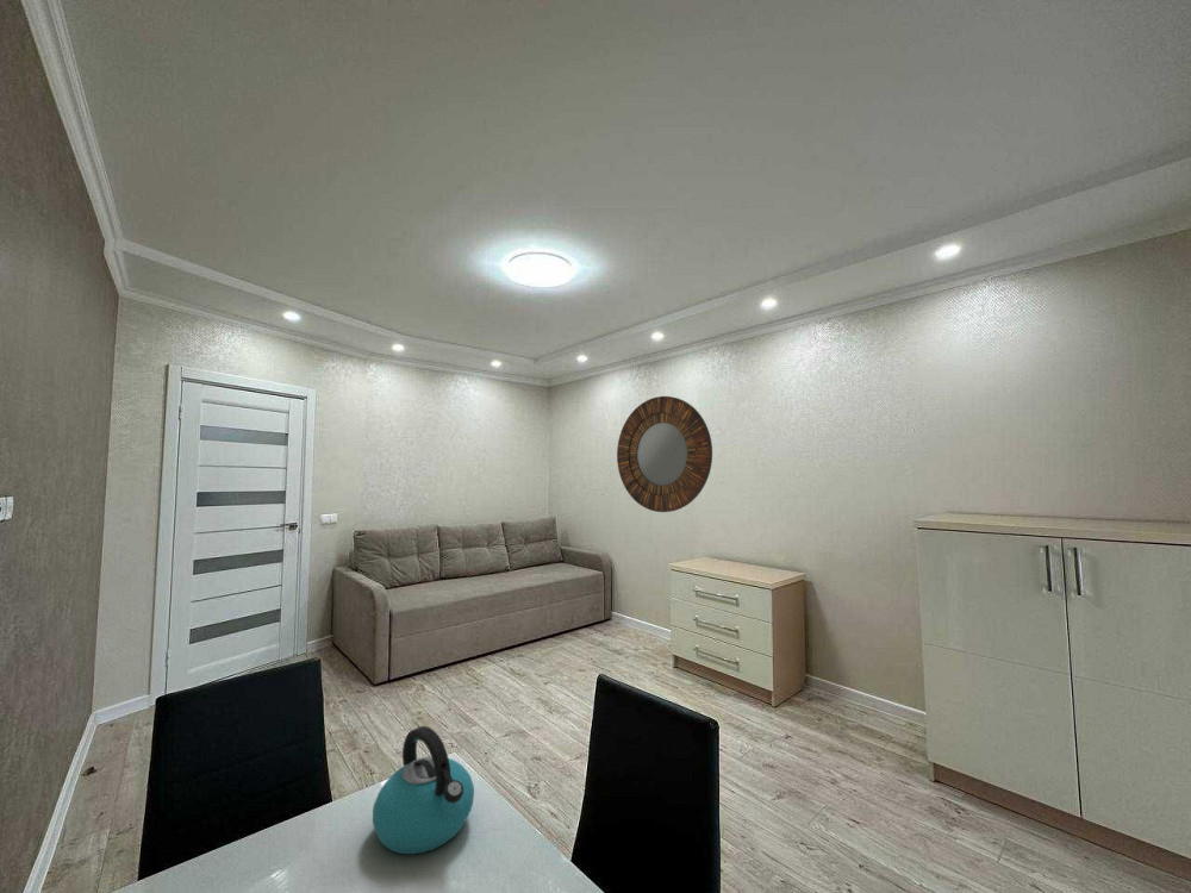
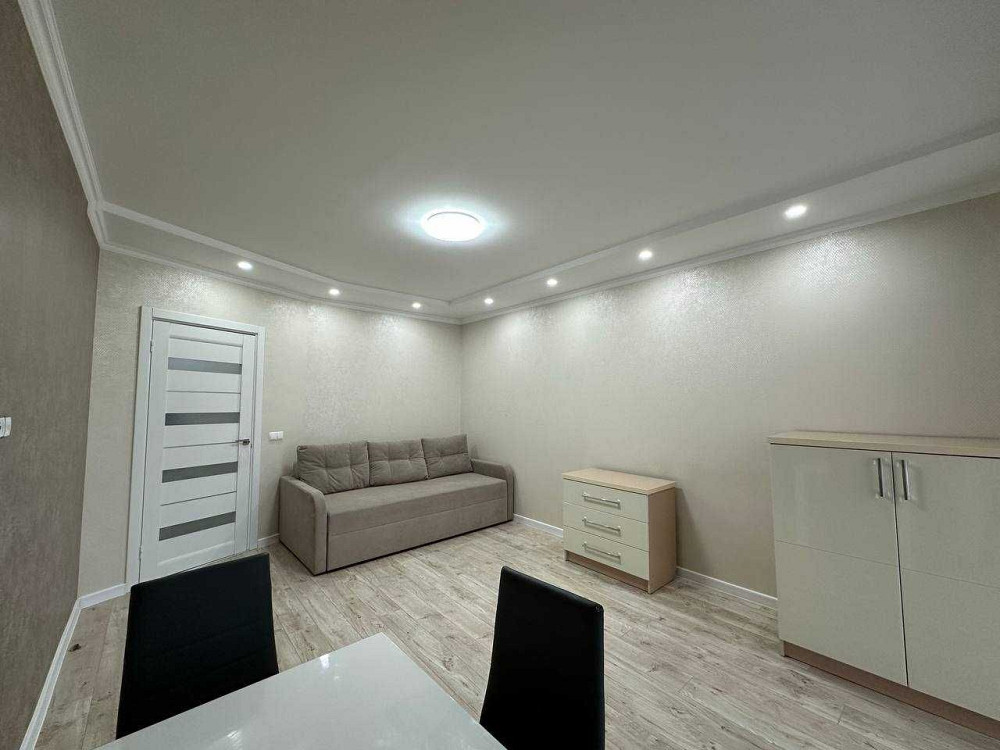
- kettle [372,725,475,856]
- home mirror [616,395,713,513]
